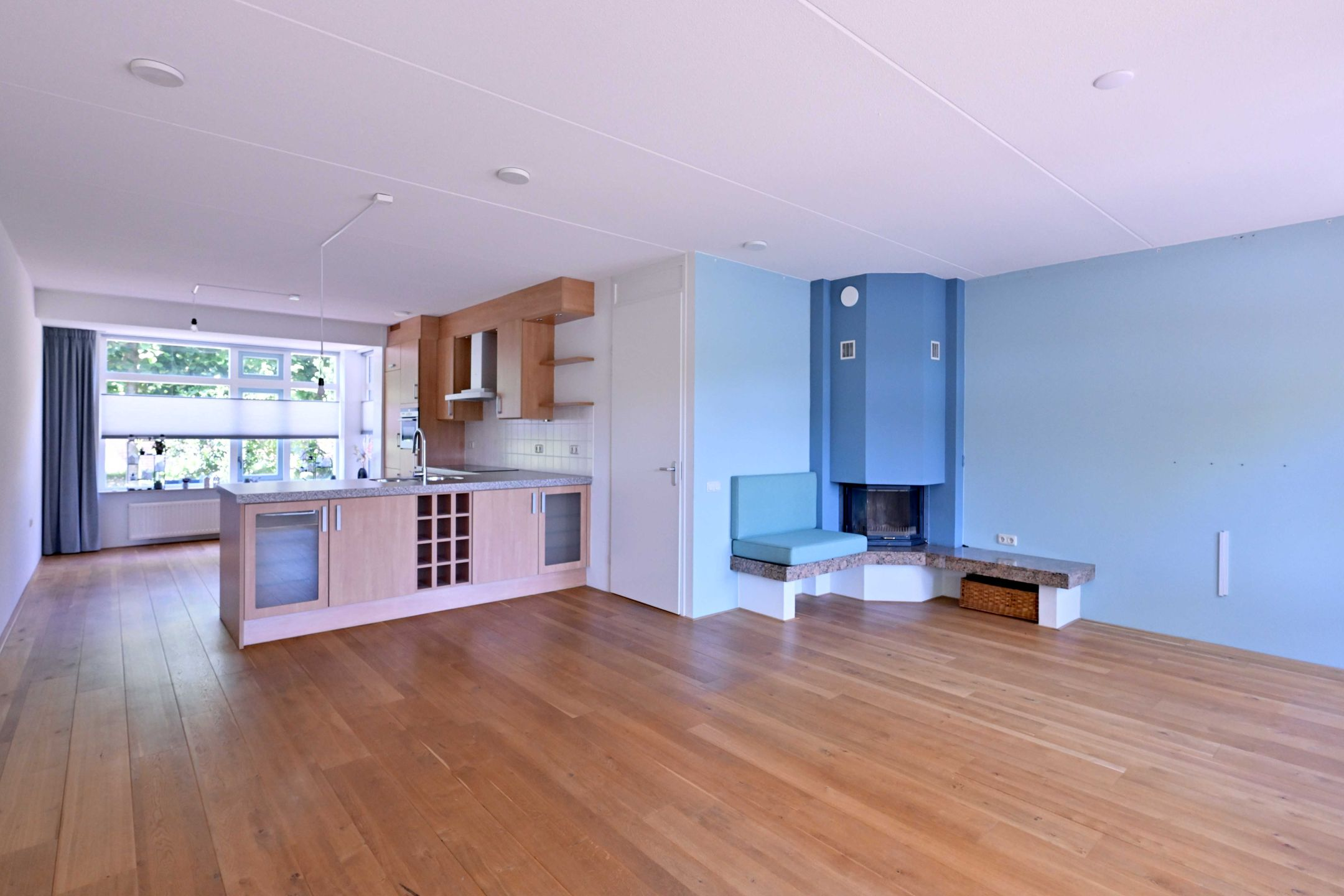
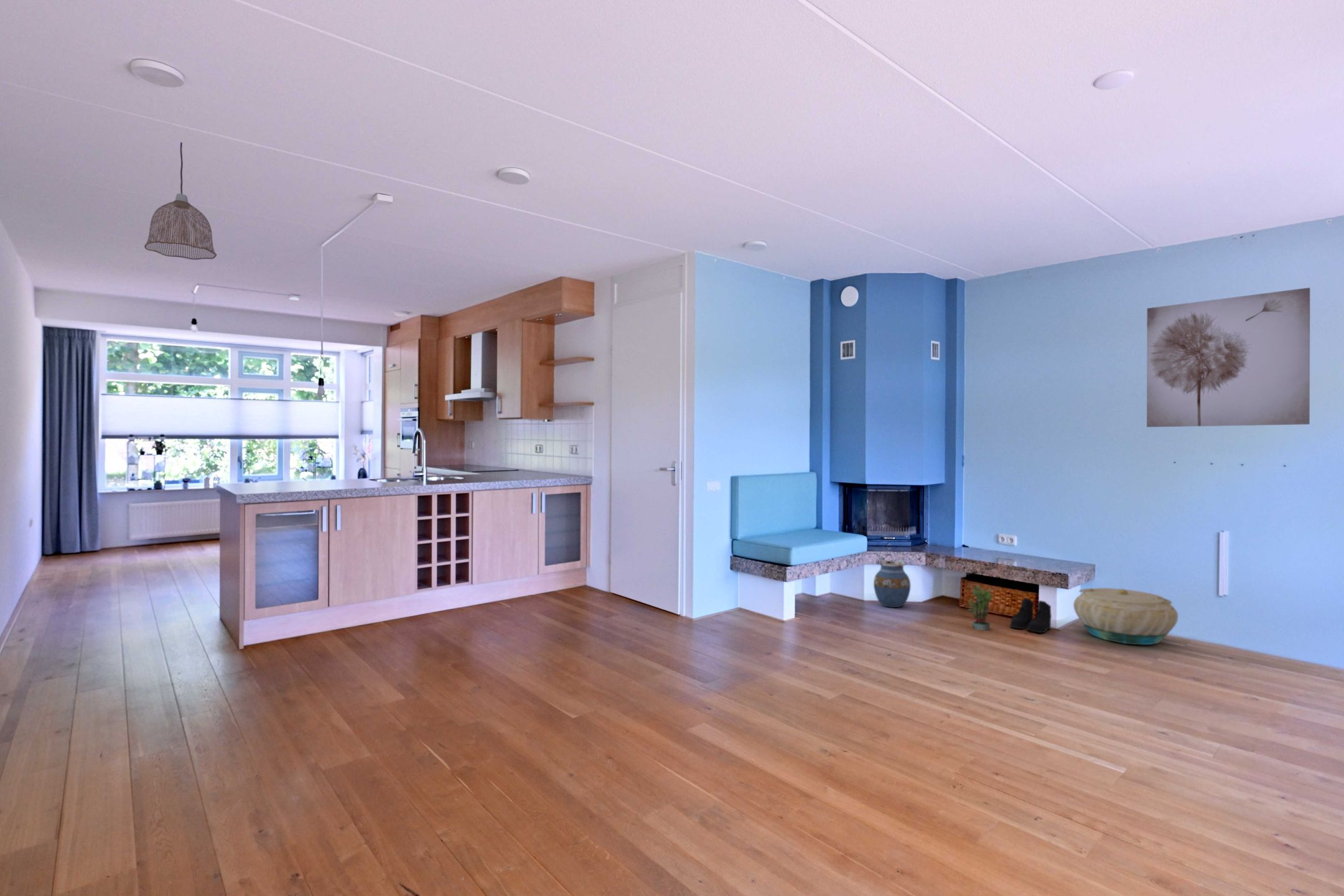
+ vase [873,560,911,608]
+ boots [1009,597,1052,633]
+ pendant lamp [144,142,217,260]
+ wall art [1146,287,1310,427]
+ basket [1073,587,1178,645]
+ potted plant [965,583,994,631]
